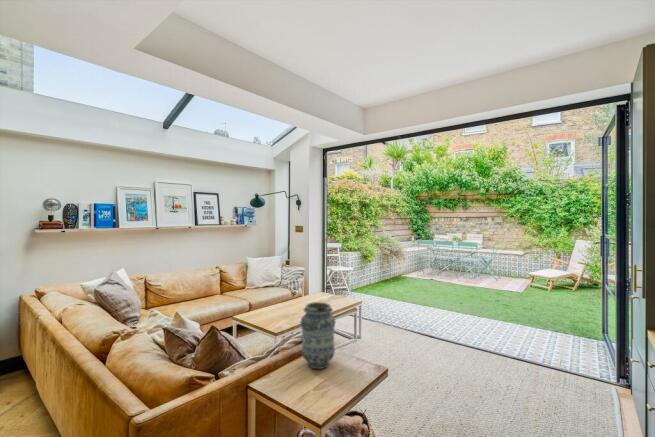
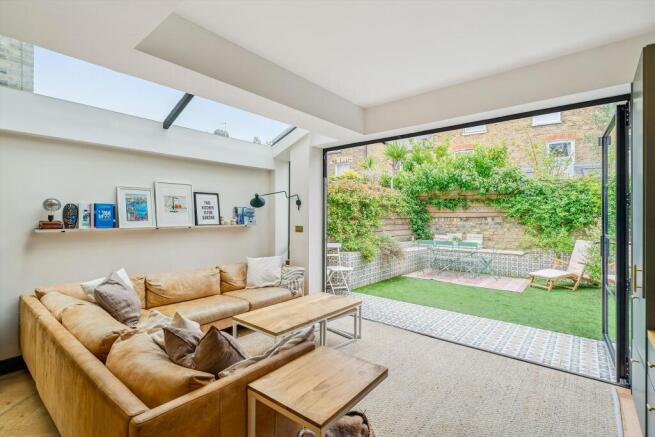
- vase [300,301,336,370]
